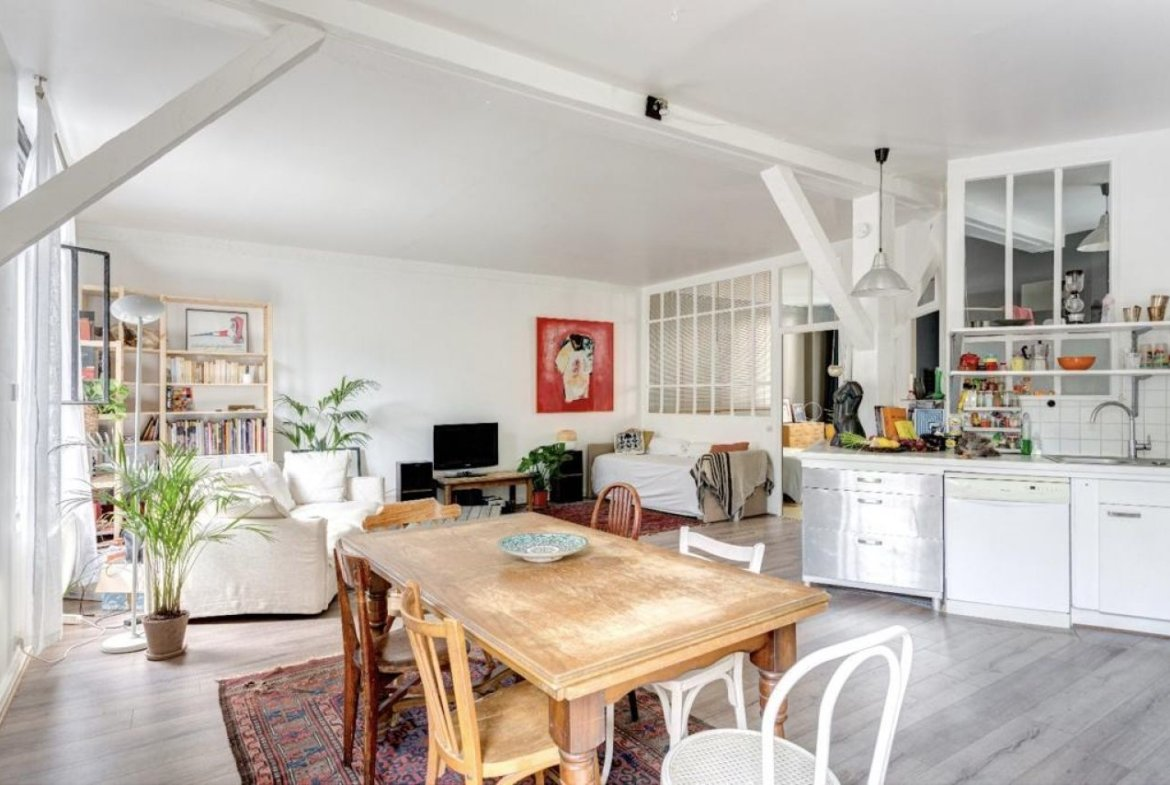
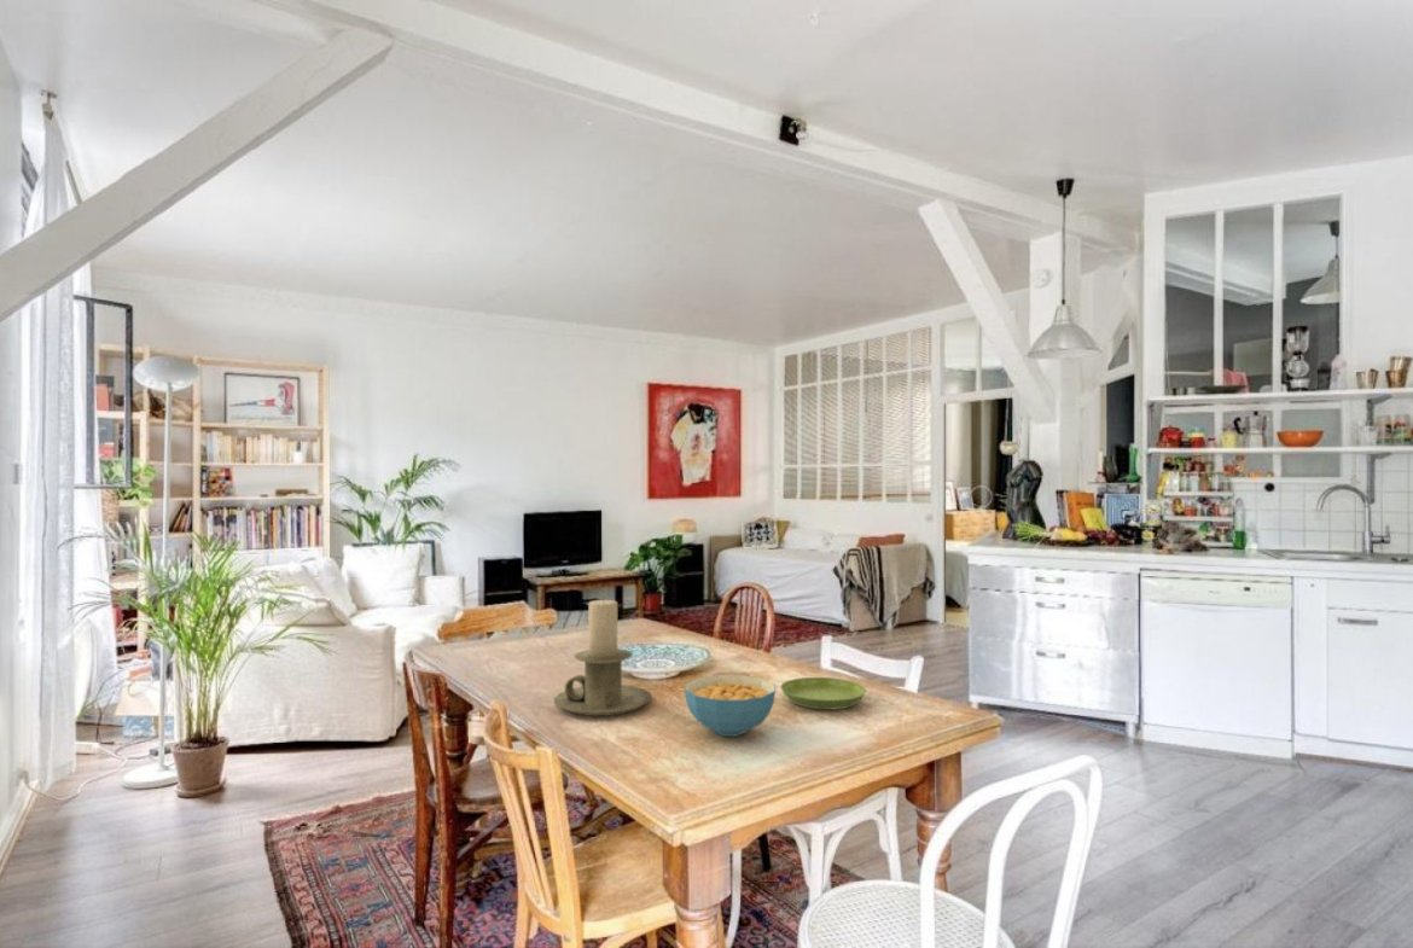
+ cereal bowl [684,674,777,738]
+ candle holder [553,599,653,717]
+ saucer [779,676,867,711]
